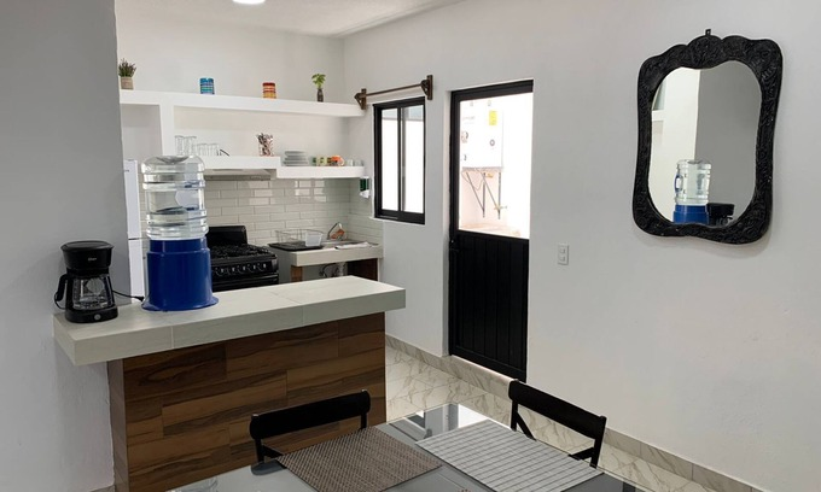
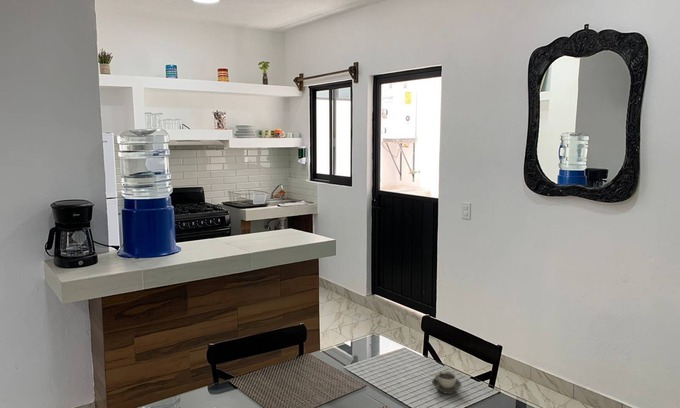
+ cup [431,370,463,395]
